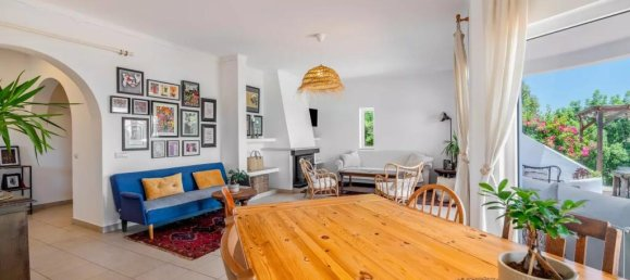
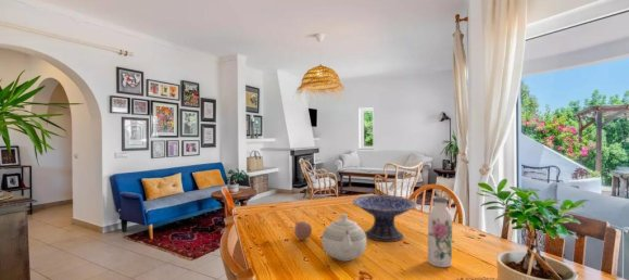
+ decorative bowl [352,194,418,243]
+ fruit [293,220,313,241]
+ water bottle [427,195,453,268]
+ teapot [320,213,367,263]
